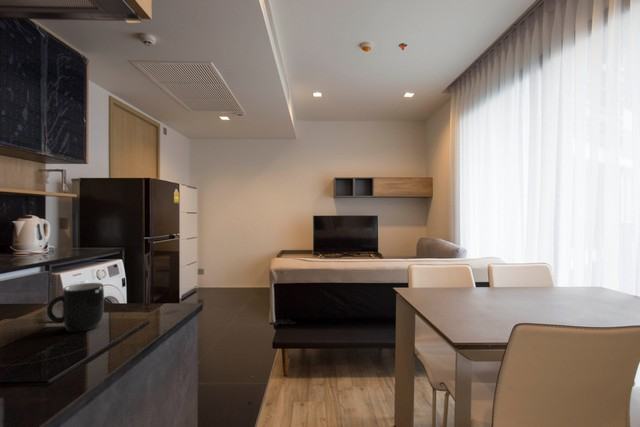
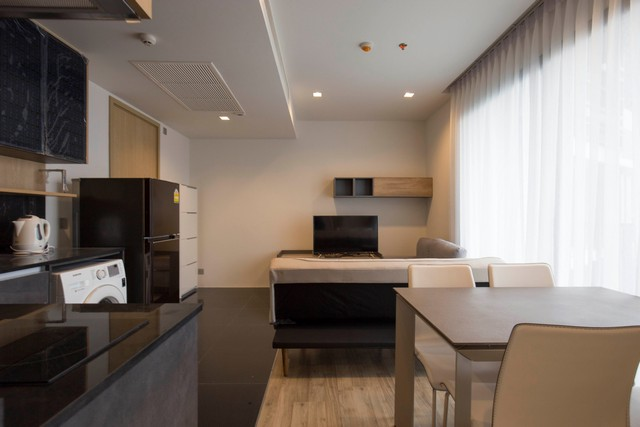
- mug [46,282,105,333]
